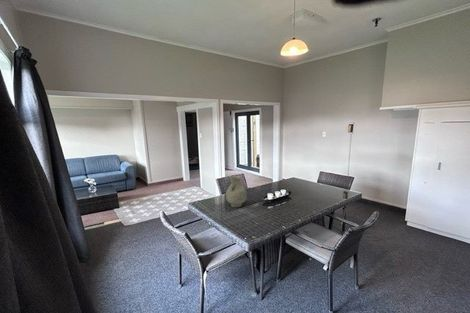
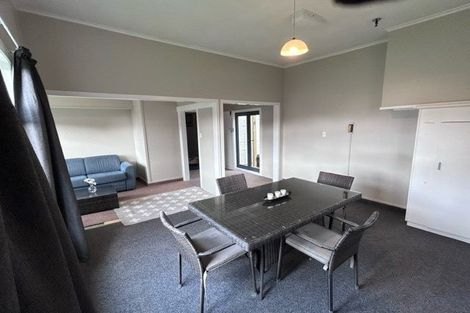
- vase [225,175,248,208]
